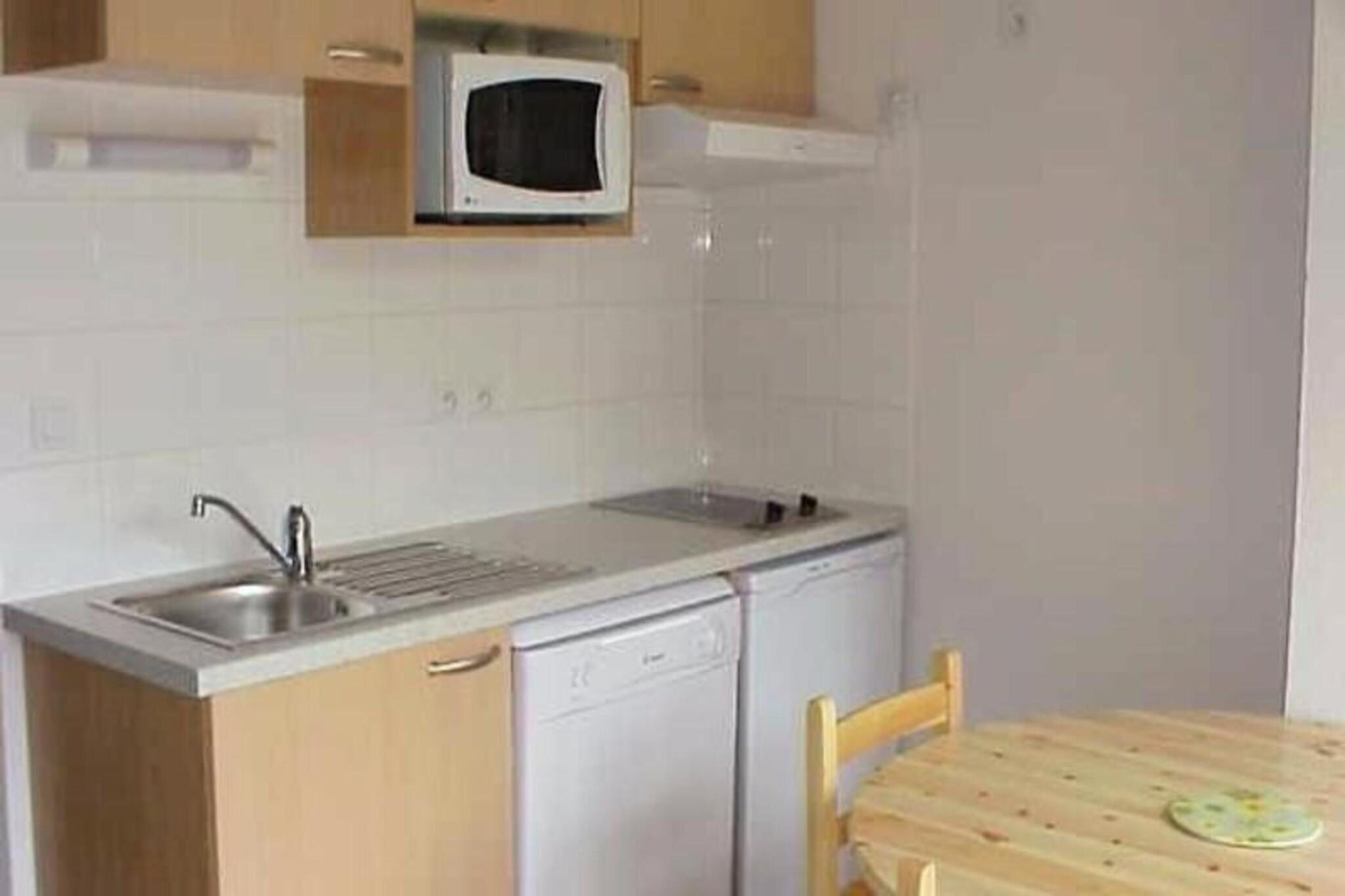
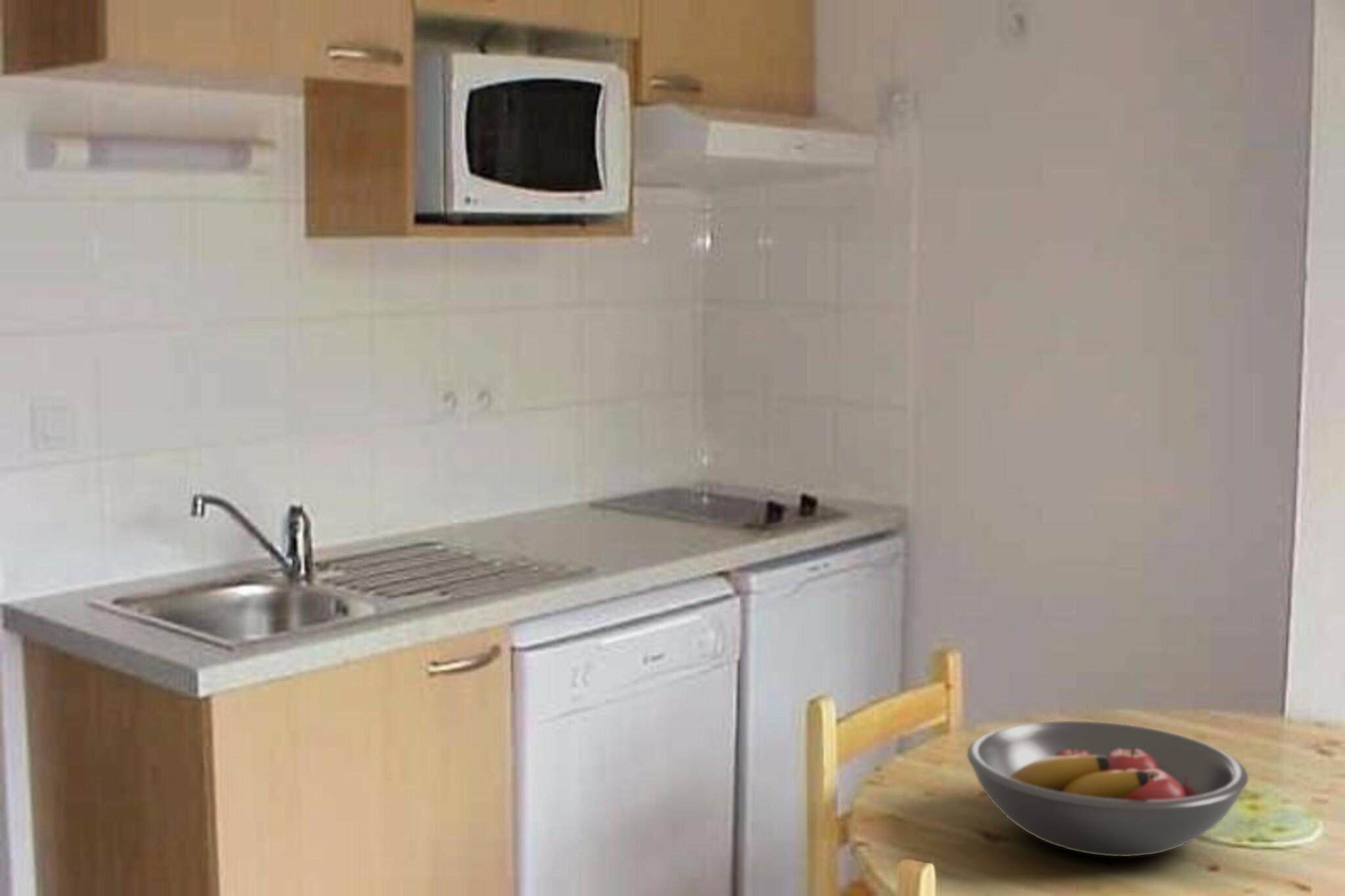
+ fruit bowl [966,720,1249,857]
